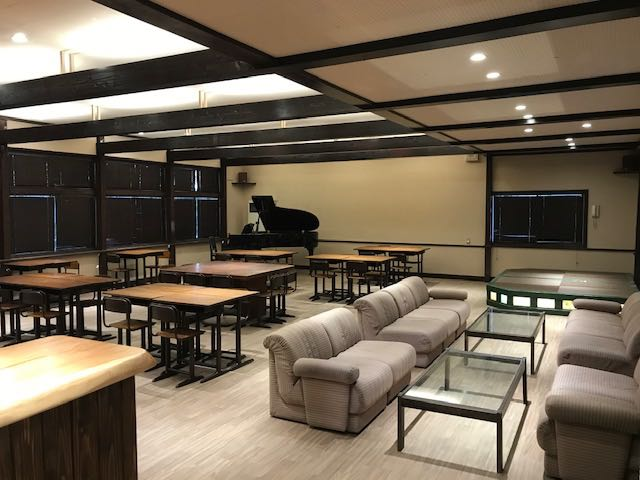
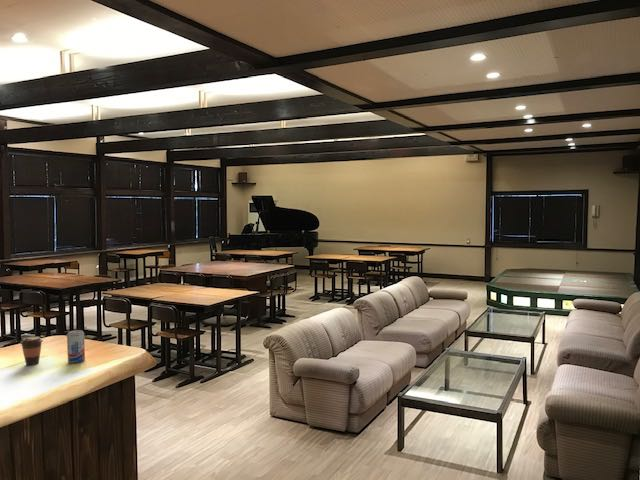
+ coffee cup [19,336,44,366]
+ beverage can [66,329,86,364]
